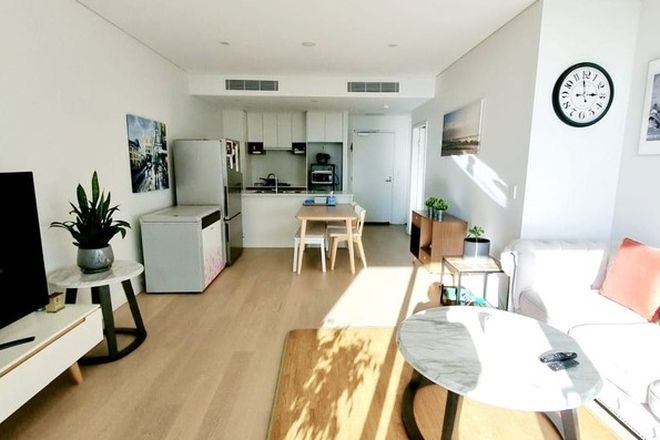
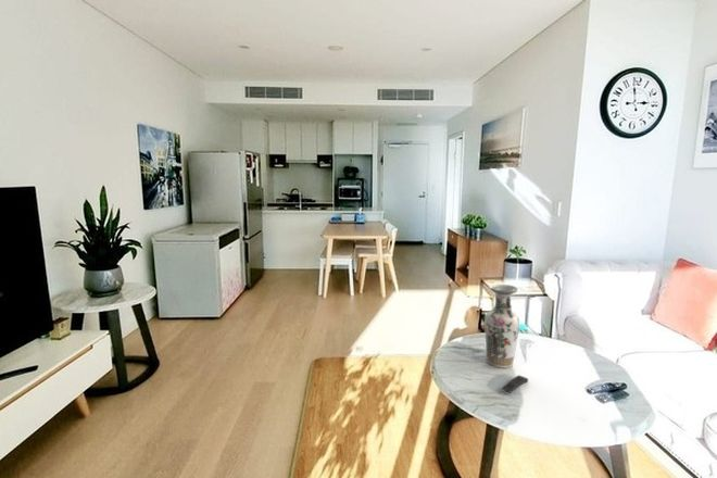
+ remote control [501,374,529,395]
+ vase [483,284,520,369]
